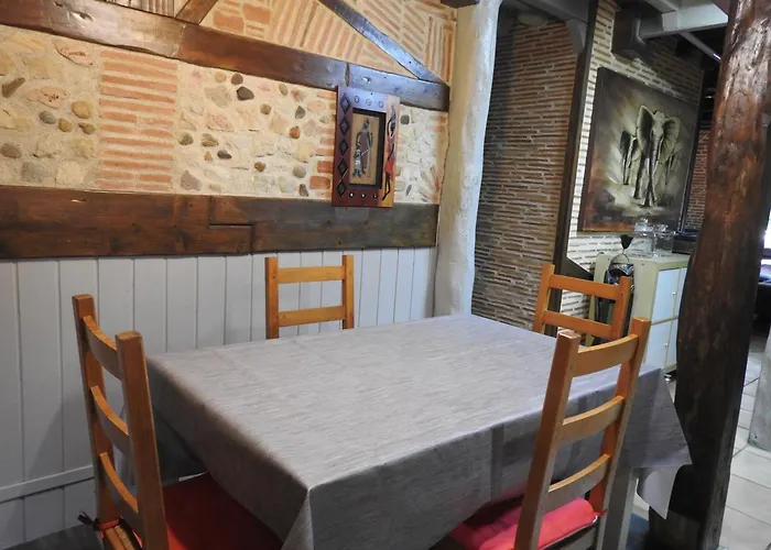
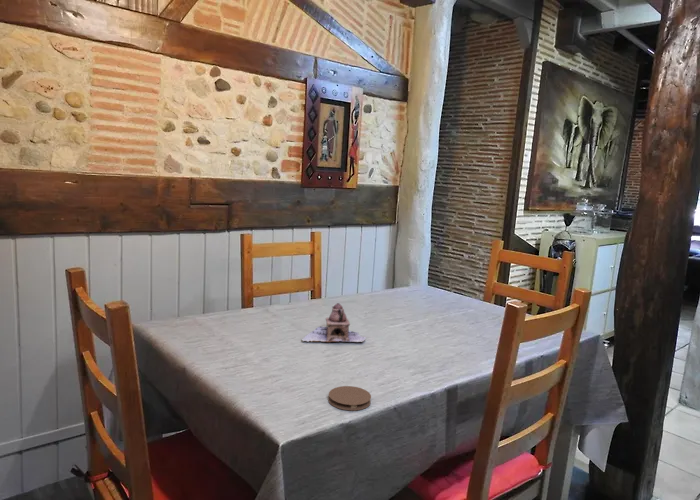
+ coaster [327,385,372,411]
+ teapot [301,302,367,343]
